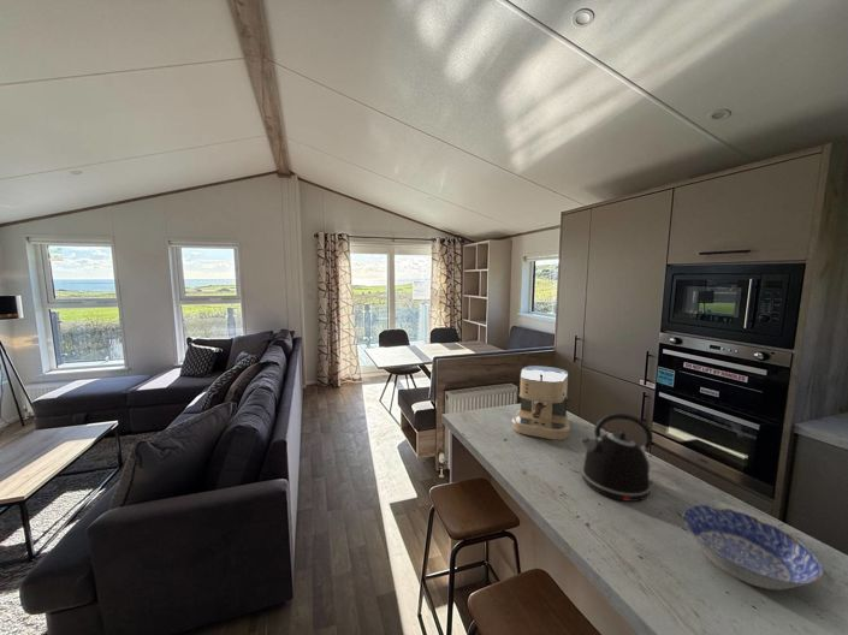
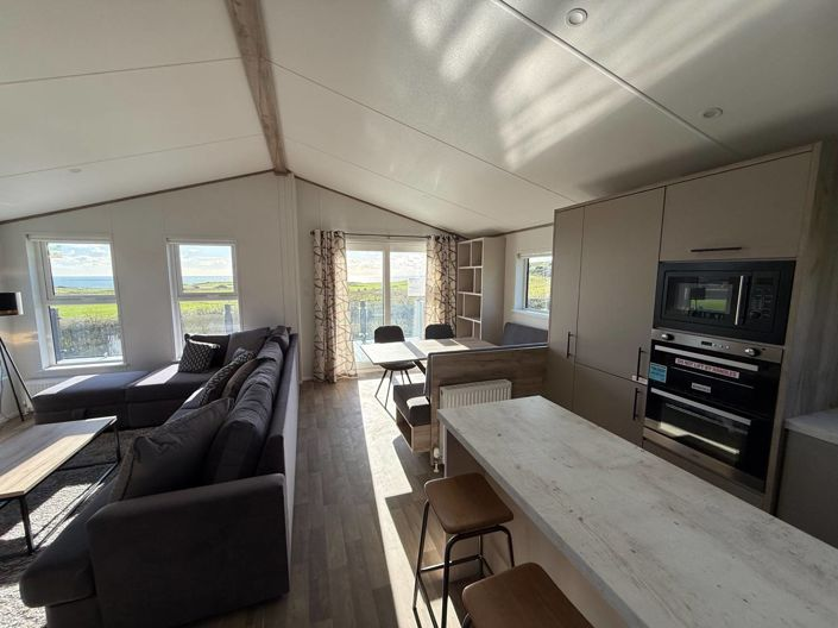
- bowl [681,504,824,591]
- coffee maker [511,364,571,441]
- kettle [580,413,654,503]
